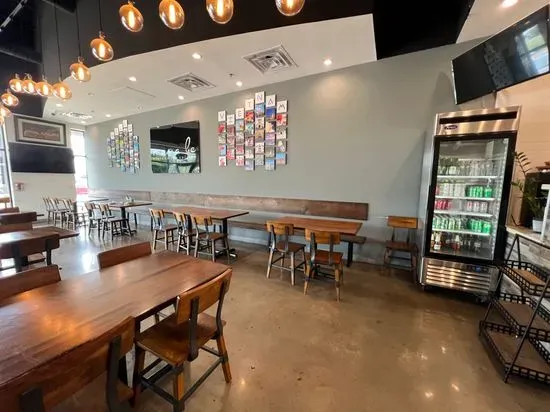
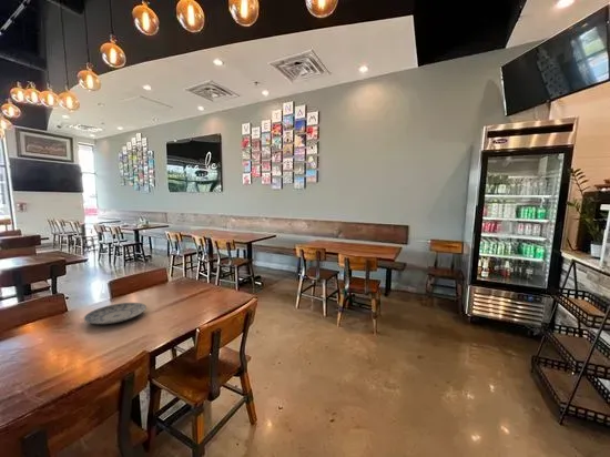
+ plate [83,302,148,325]
